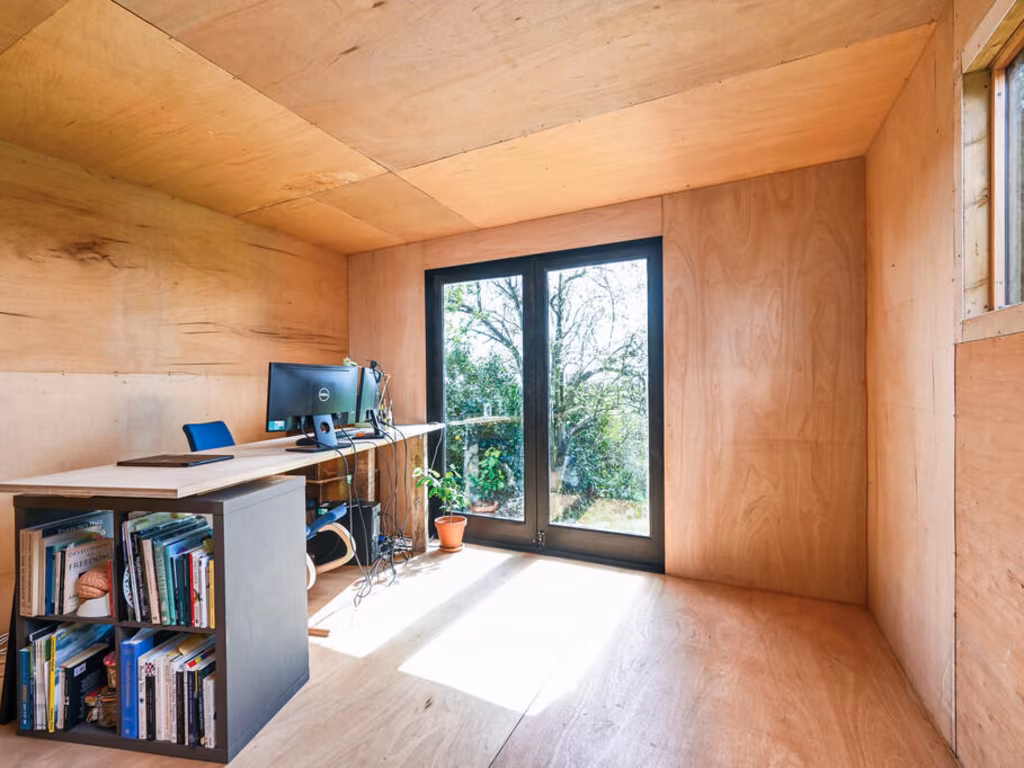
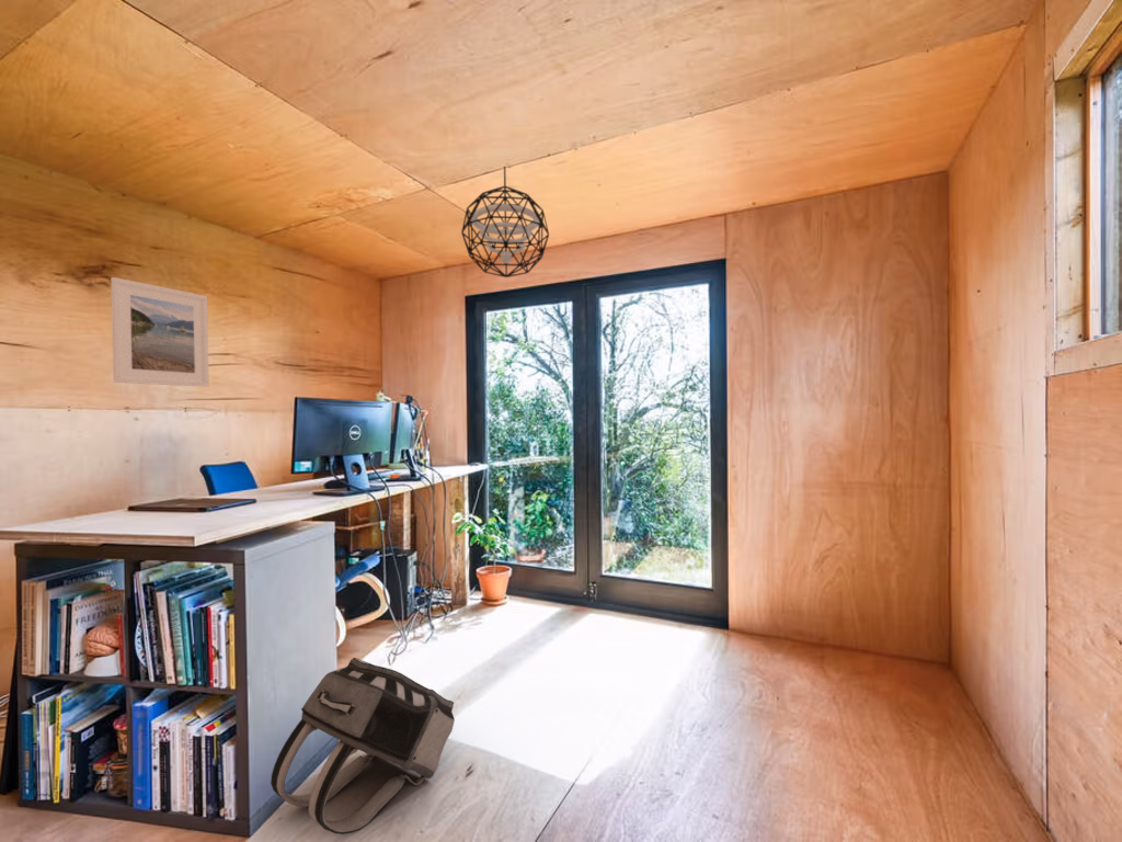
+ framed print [110,276,210,388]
+ backpack [270,657,456,835]
+ pendant light [460,166,550,278]
